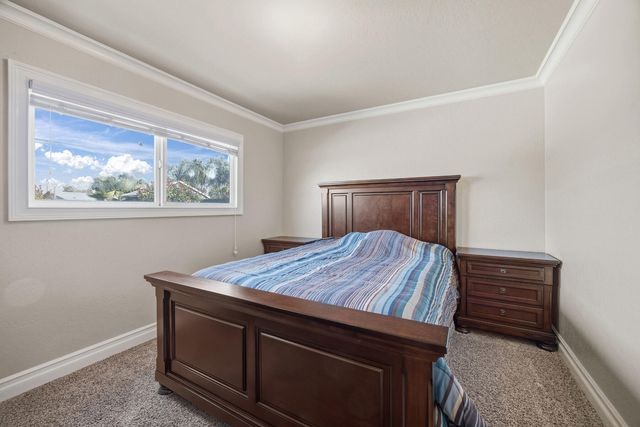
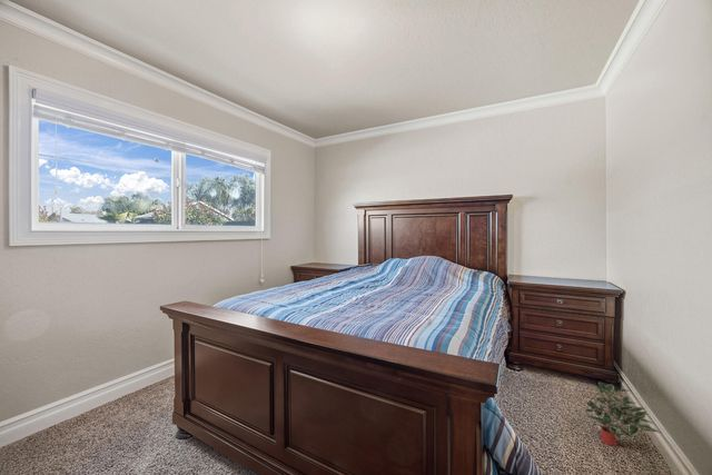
+ potted plant [584,380,661,447]
